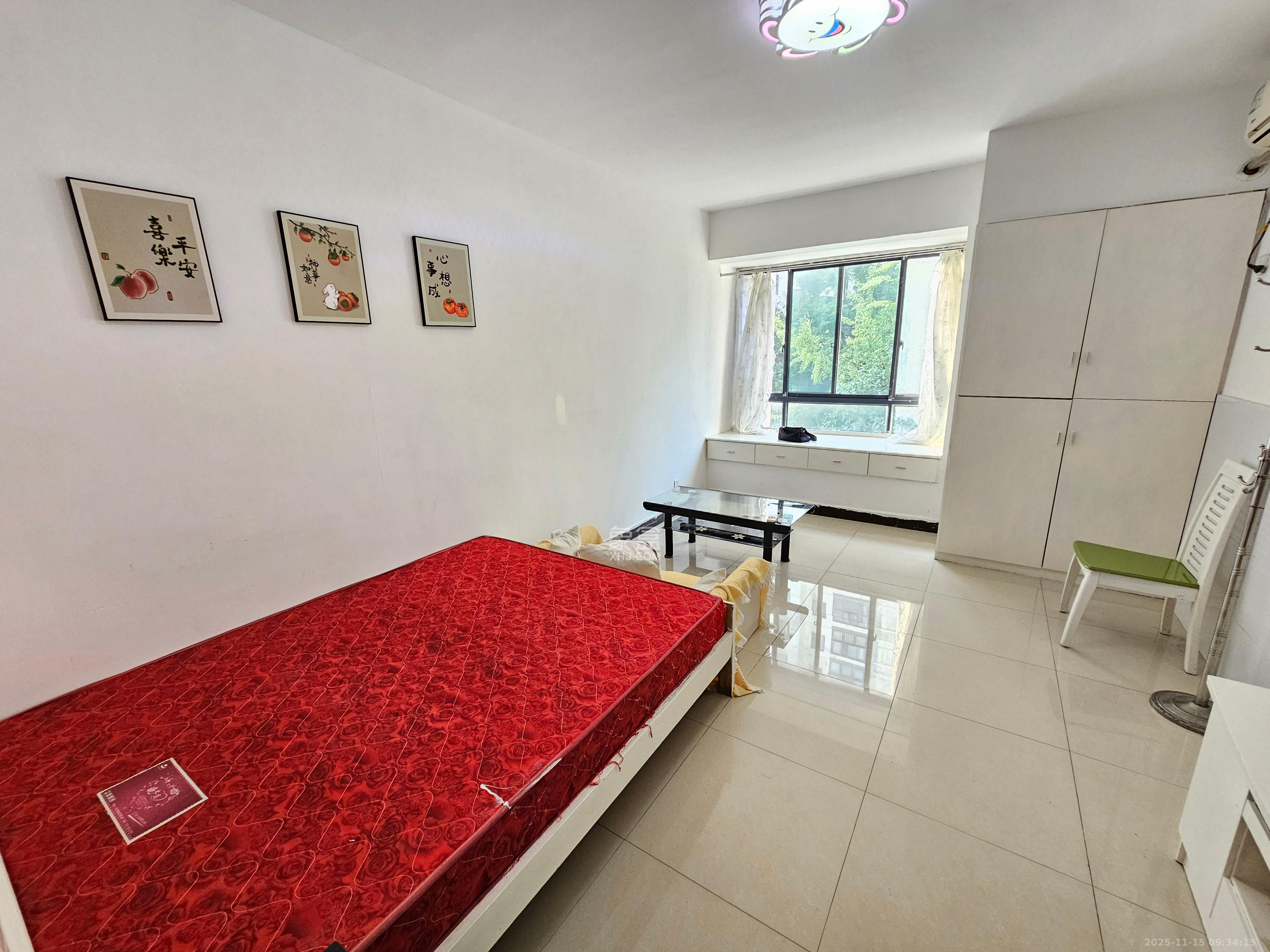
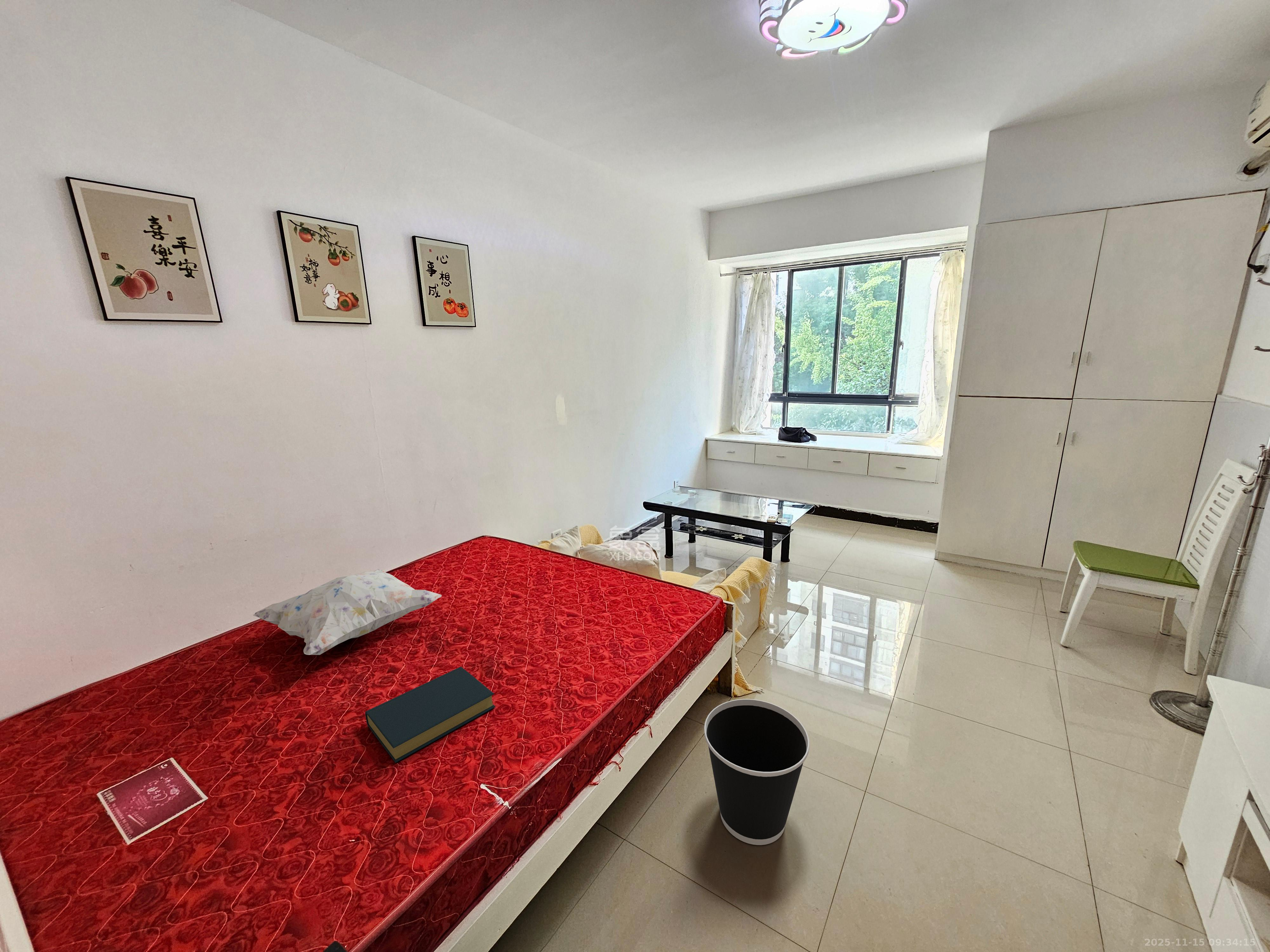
+ wastebasket [704,699,810,845]
+ hardback book [365,666,496,763]
+ decorative pillow [253,569,442,655]
